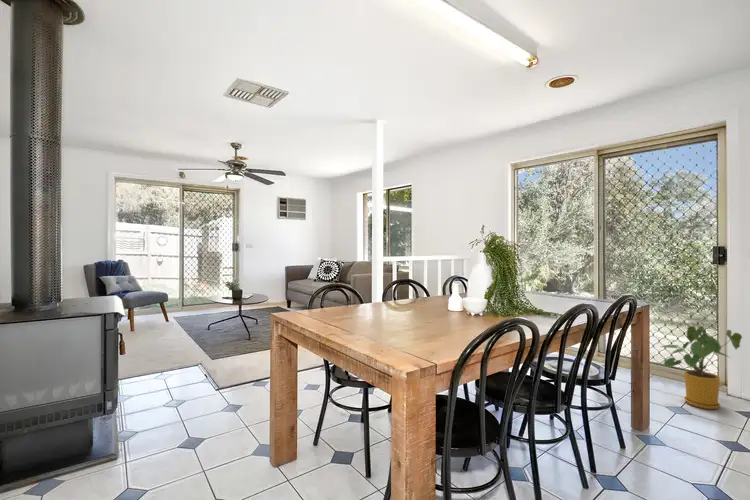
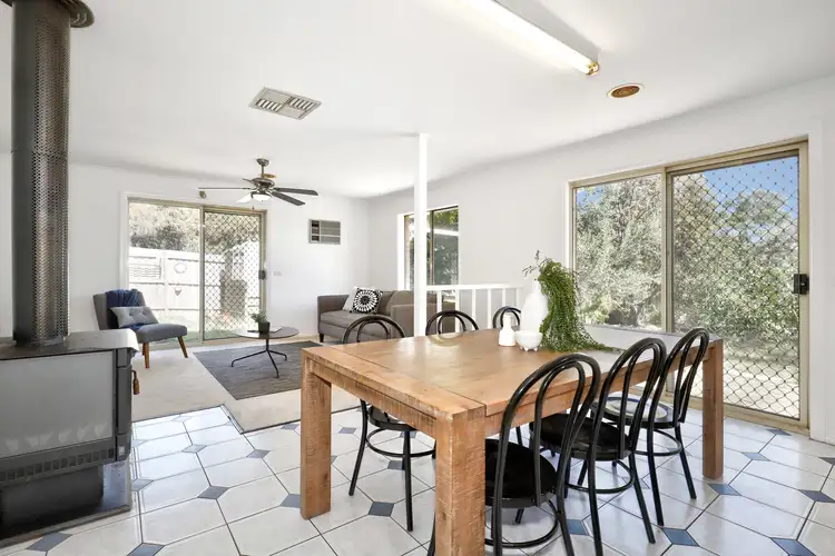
- house plant [661,325,743,410]
